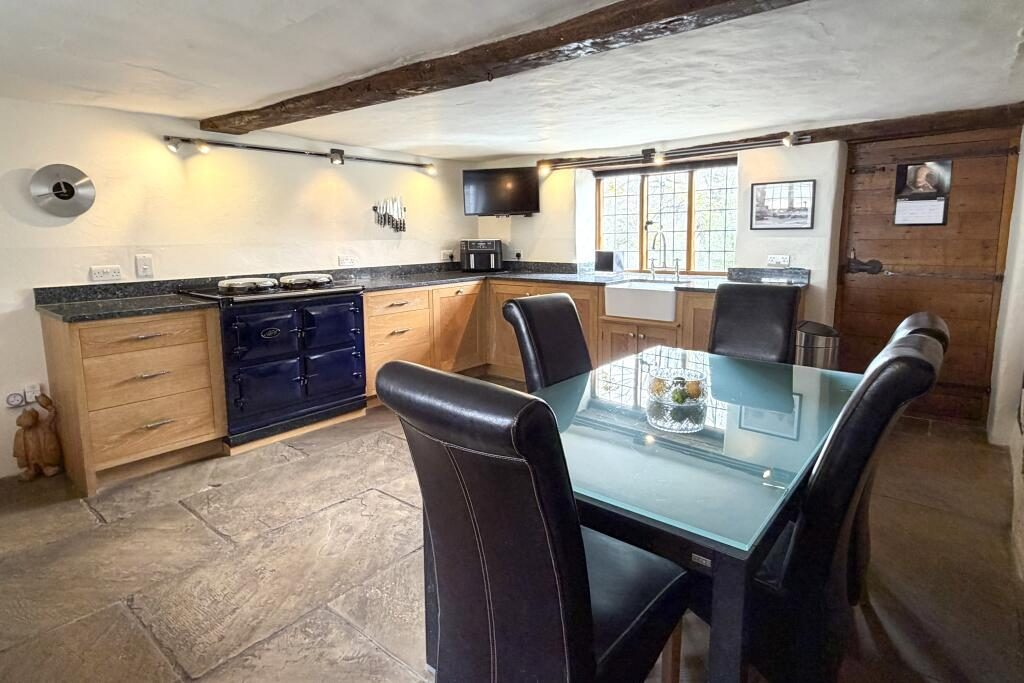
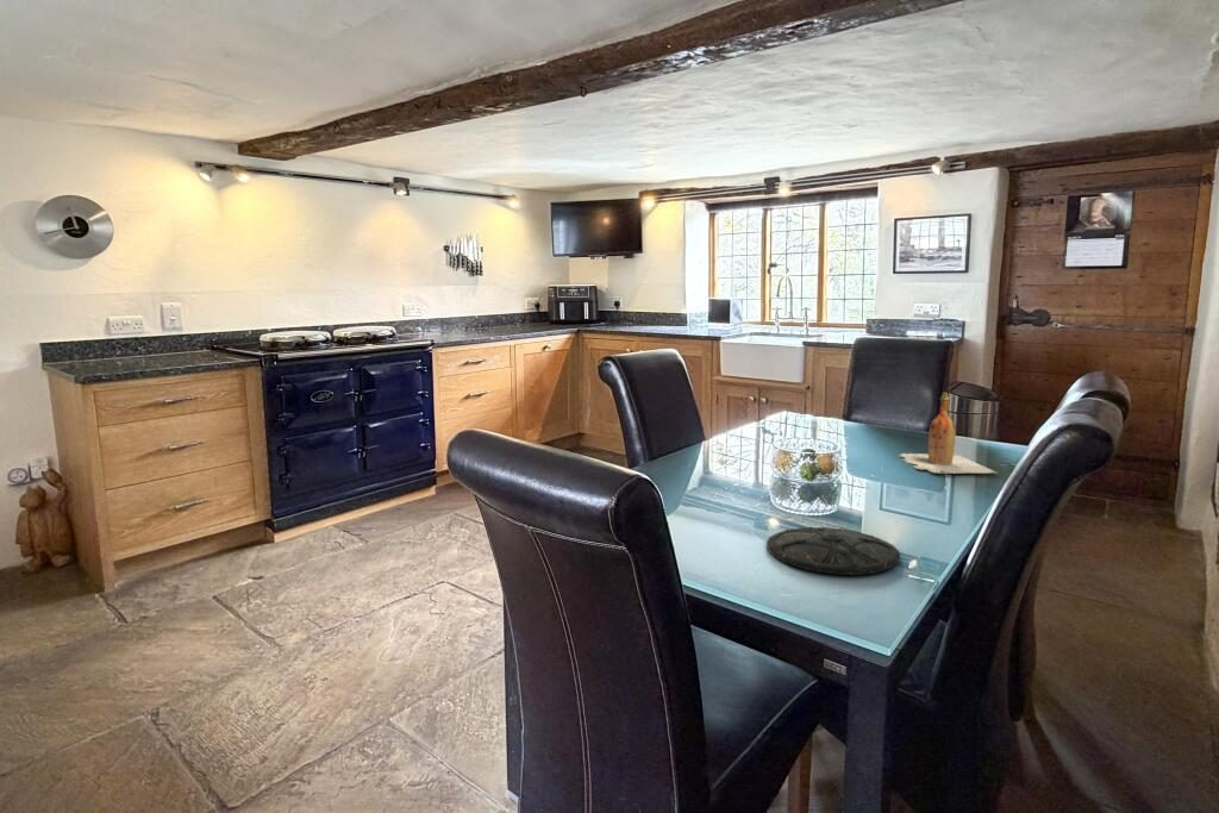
+ plate [765,526,901,576]
+ wine bottle [899,390,999,475]
